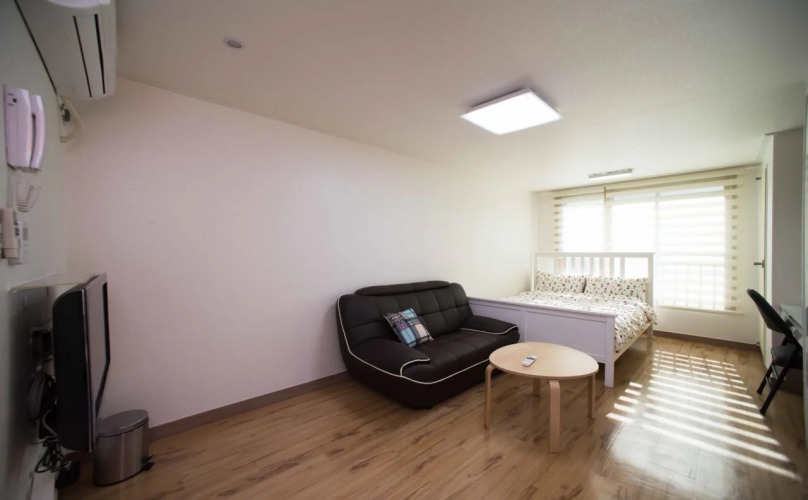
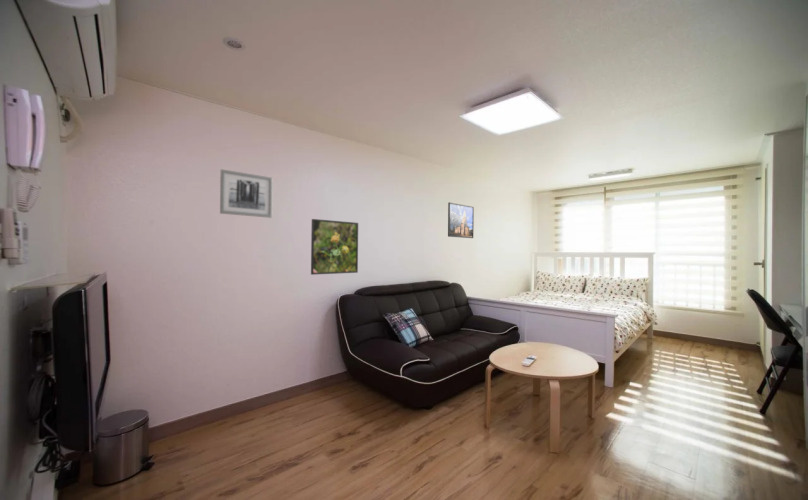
+ wall art [219,168,274,219]
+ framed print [310,218,359,276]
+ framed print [447,202,475,239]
